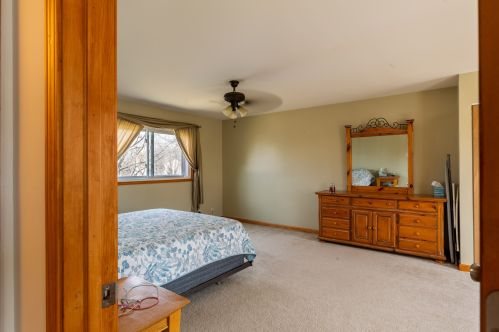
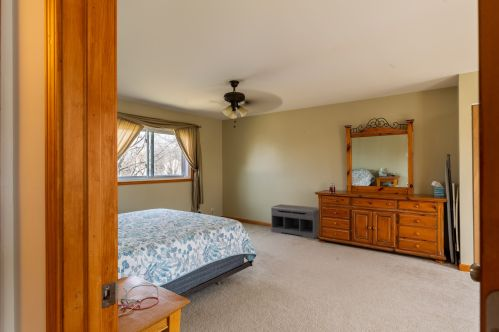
+ bench [270,203,319,240]
